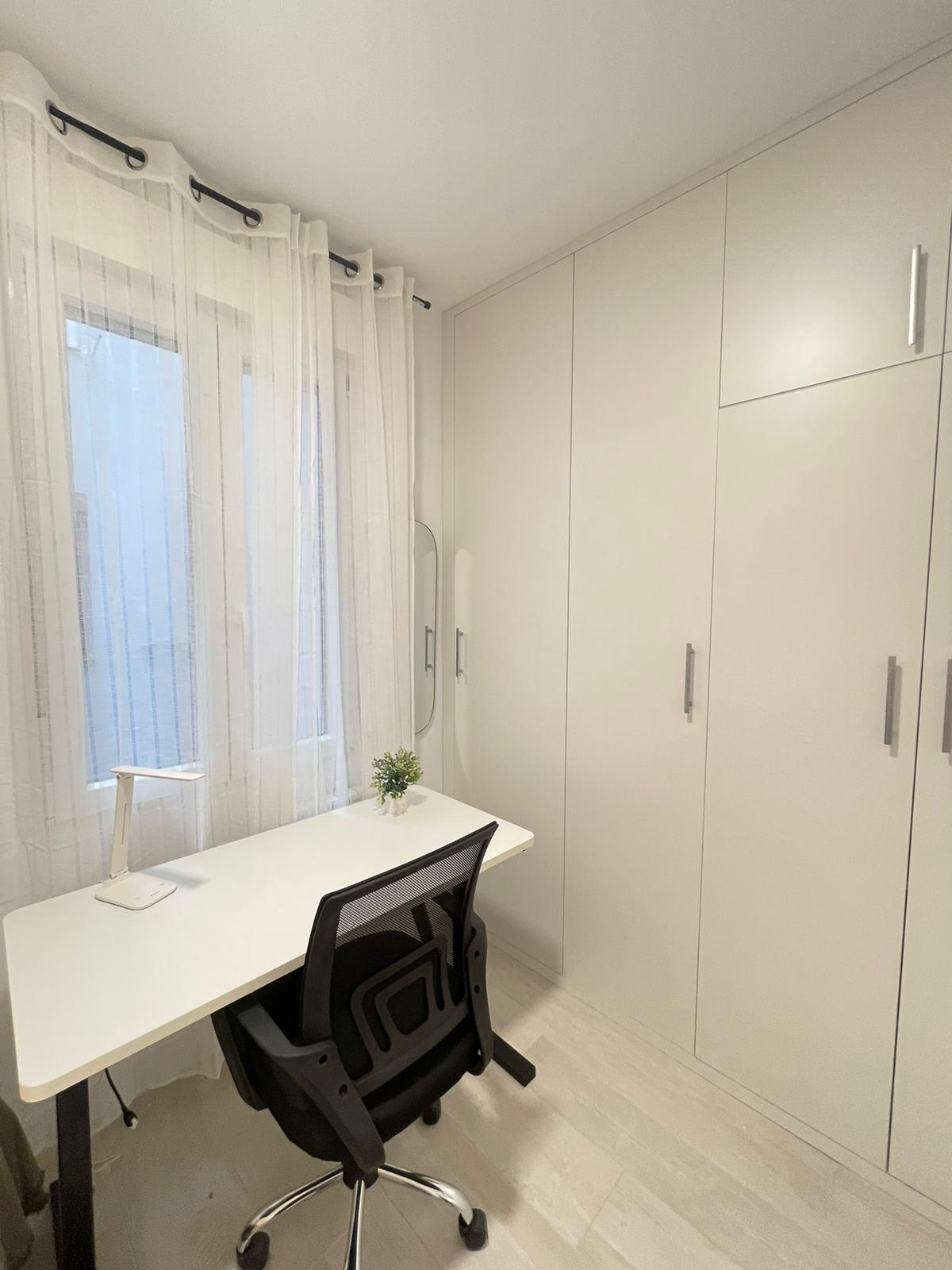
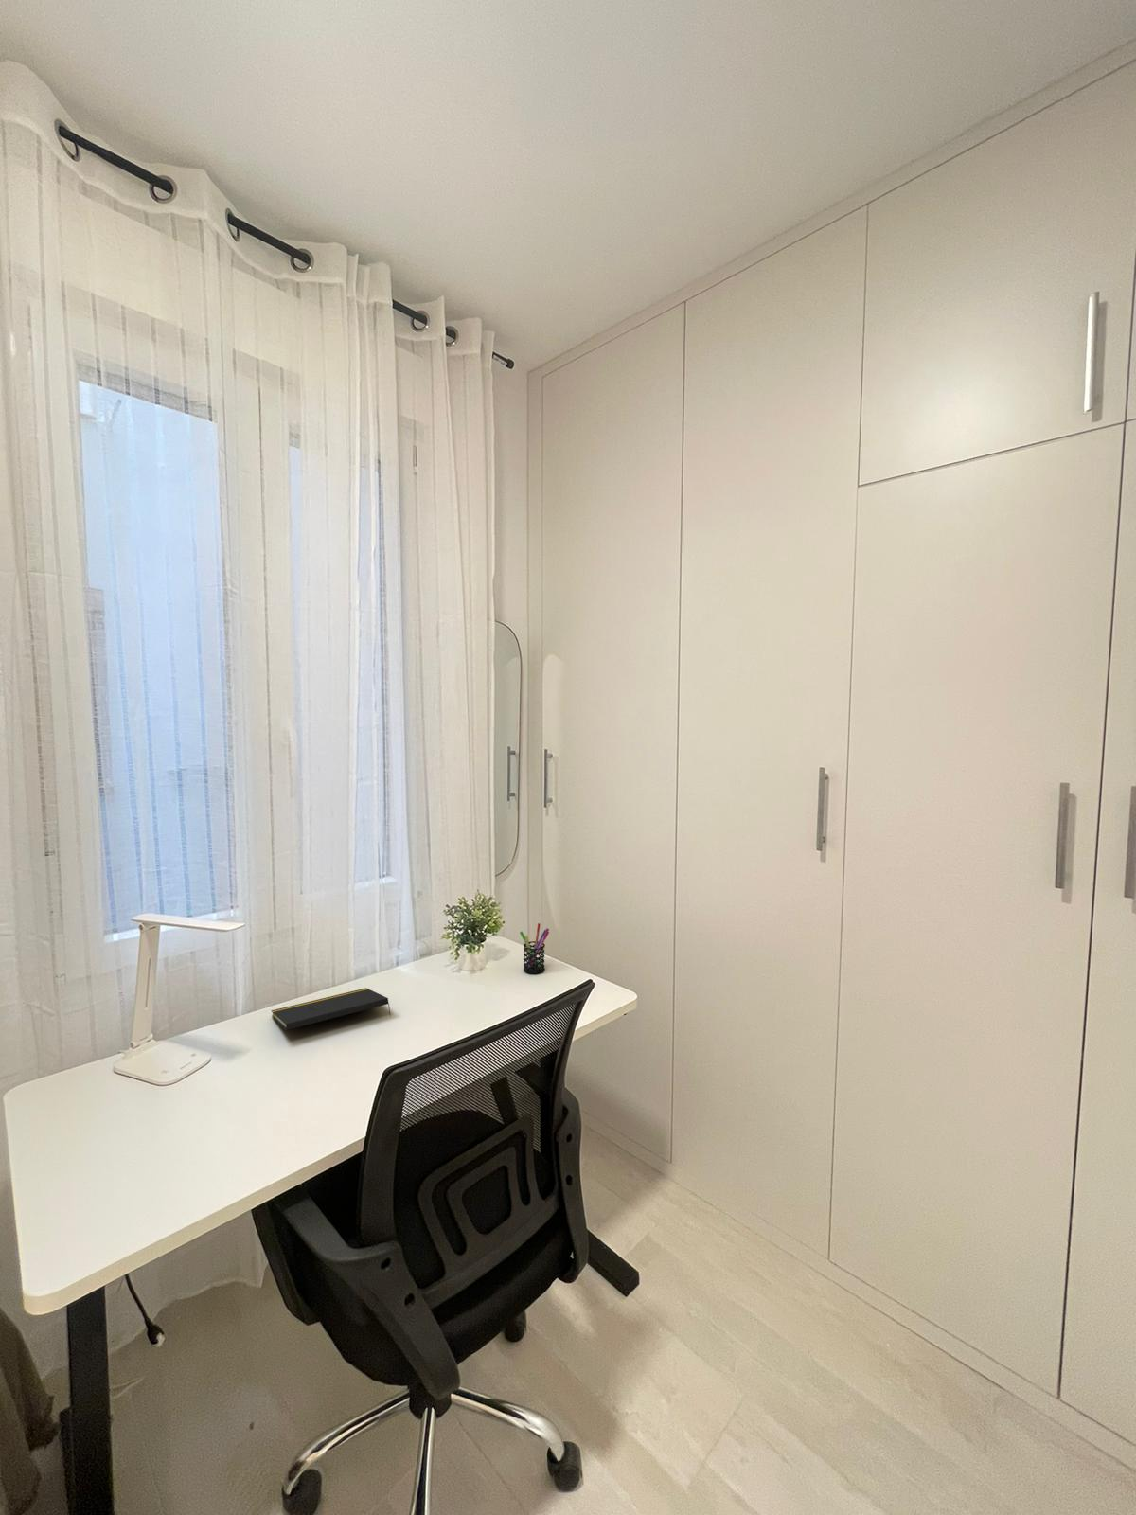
+ pen holder [519,922,550,976]
+ notepad [271,987,391,1031]
